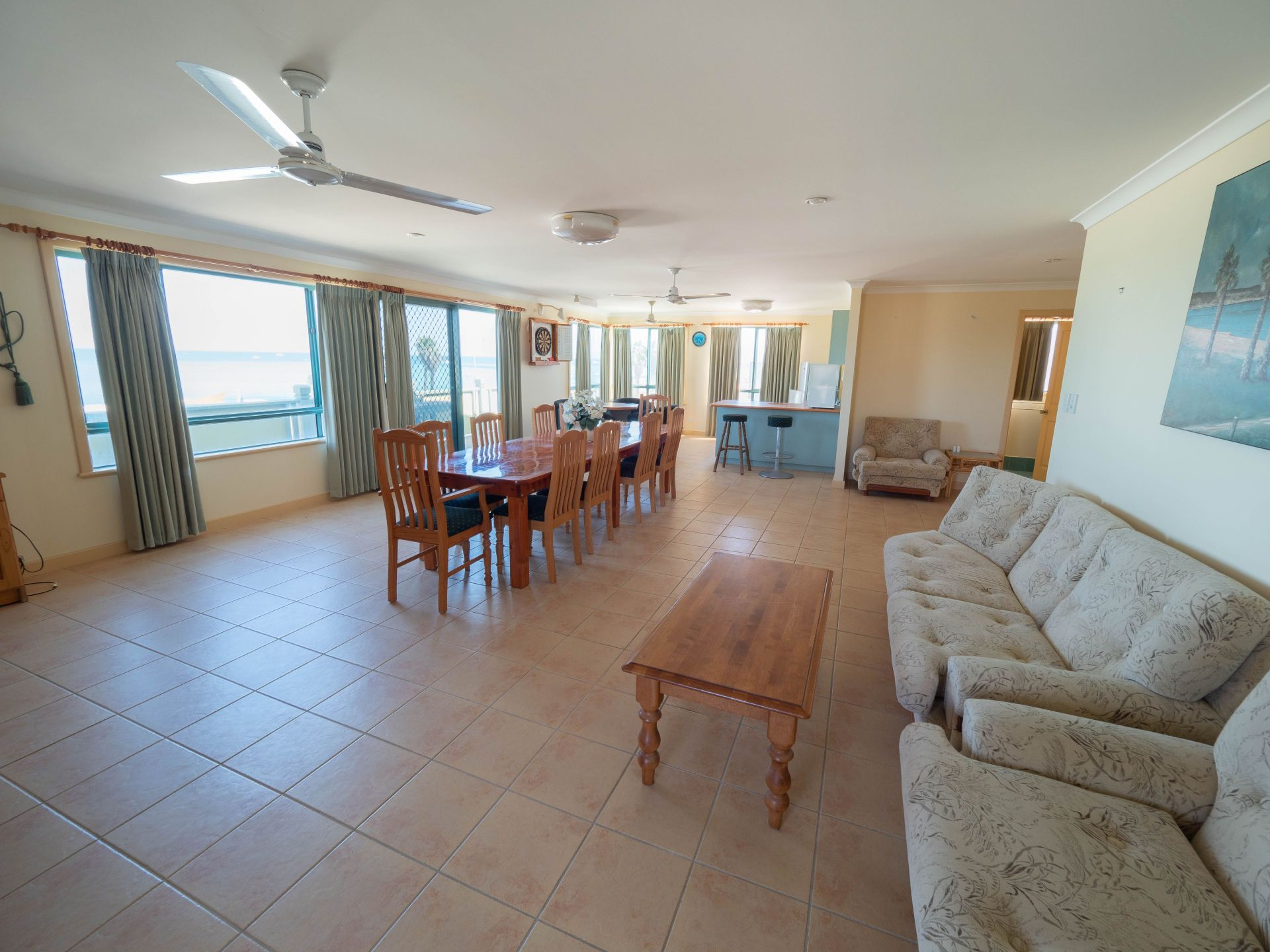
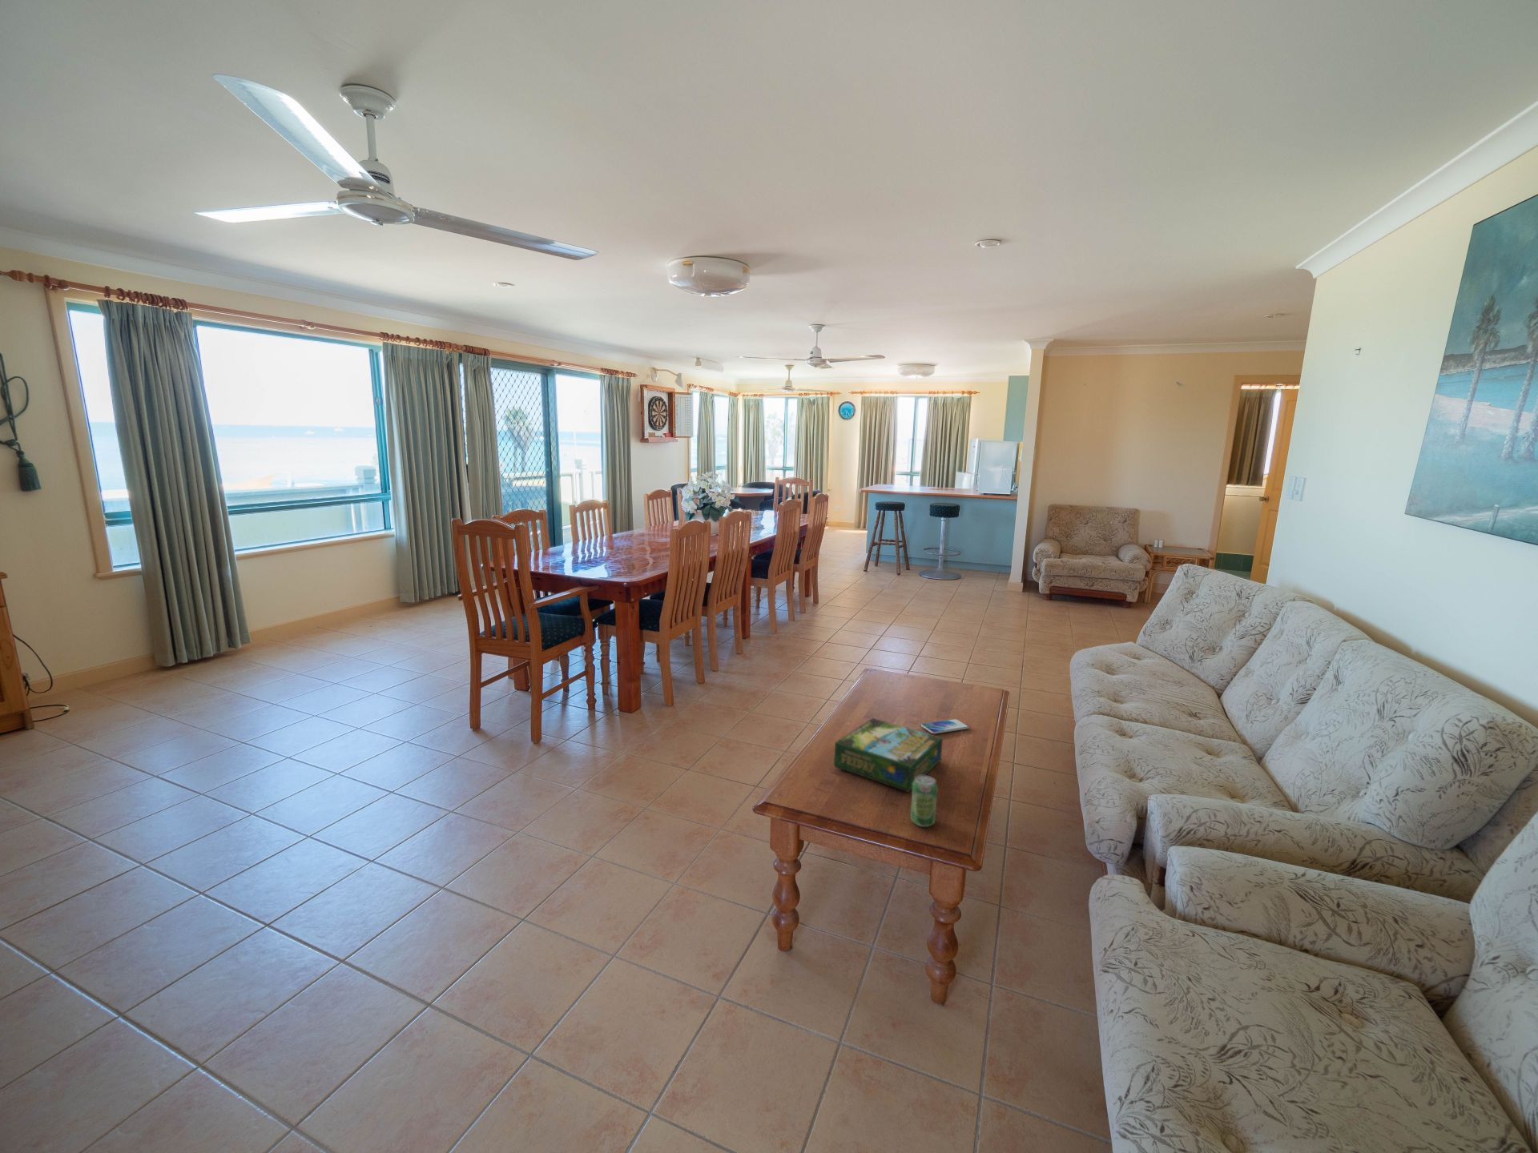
+ board game [833,717,943,792]
+ beverage can [909,774,939,828]
+ smartphone [920,718,969,734]
